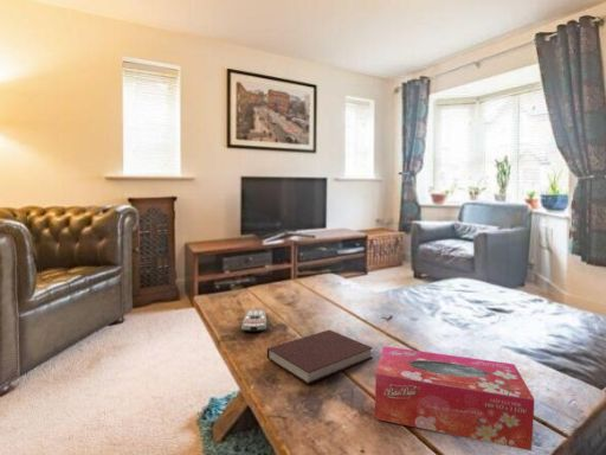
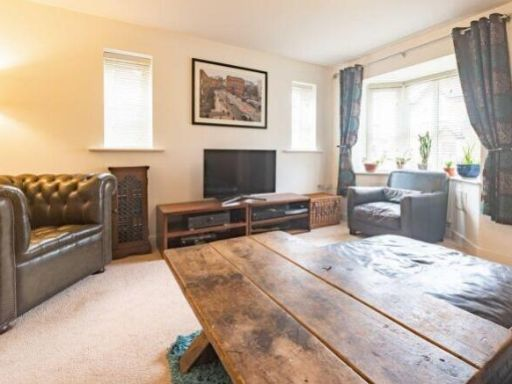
- tissue box [374,345,536,451]
- notebook [266,328,374,385]
- remote control [240,308,267,333]
